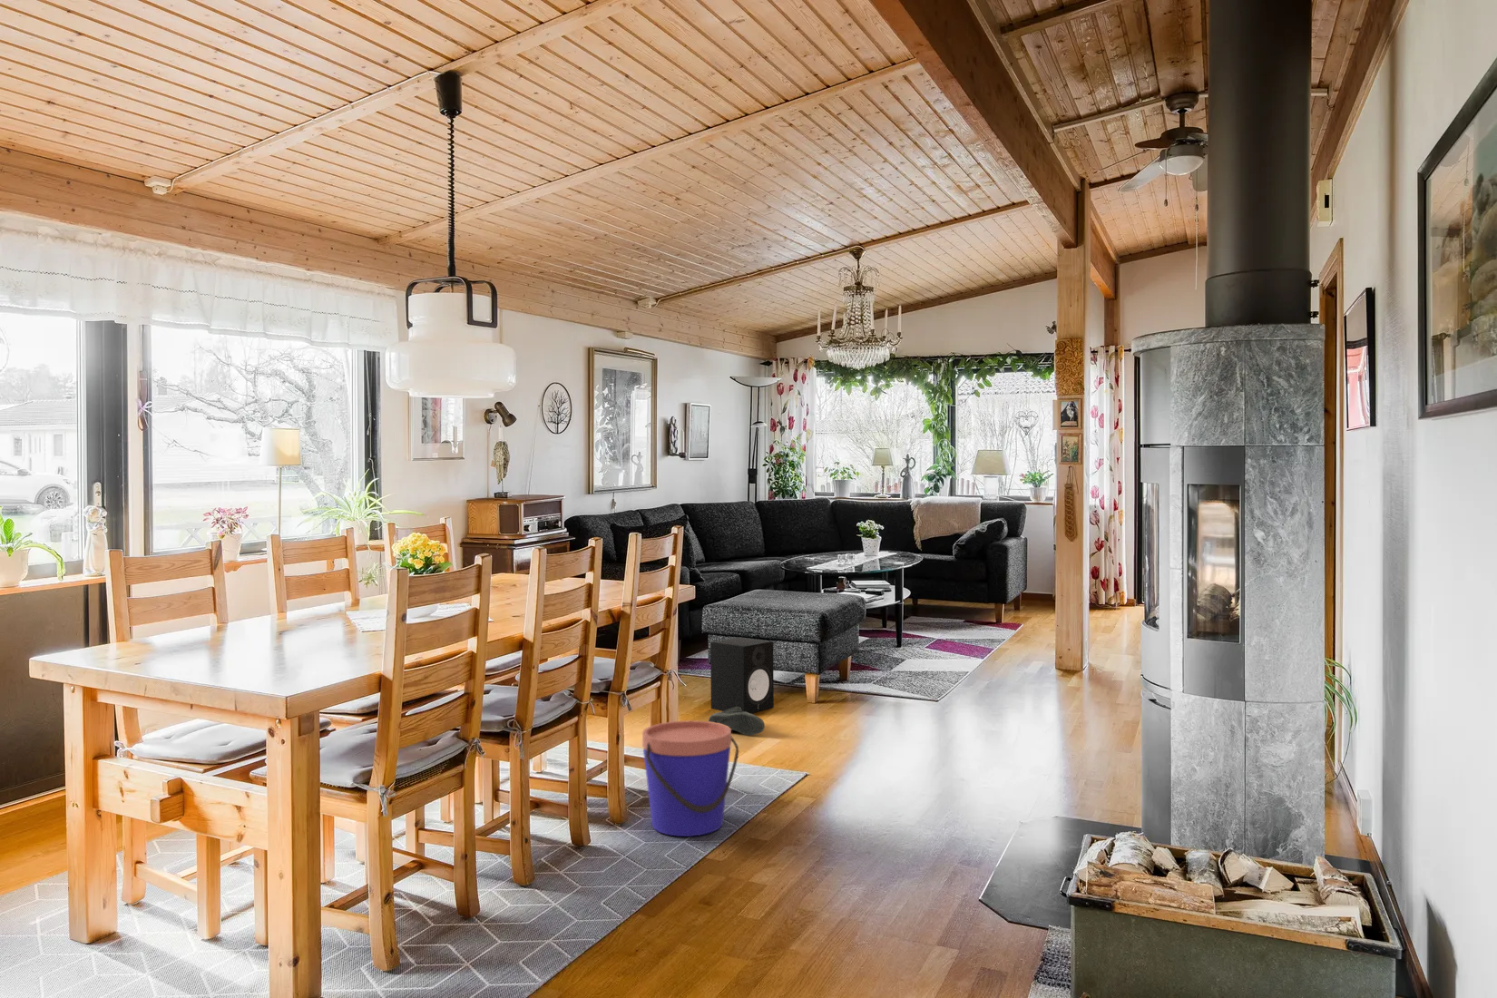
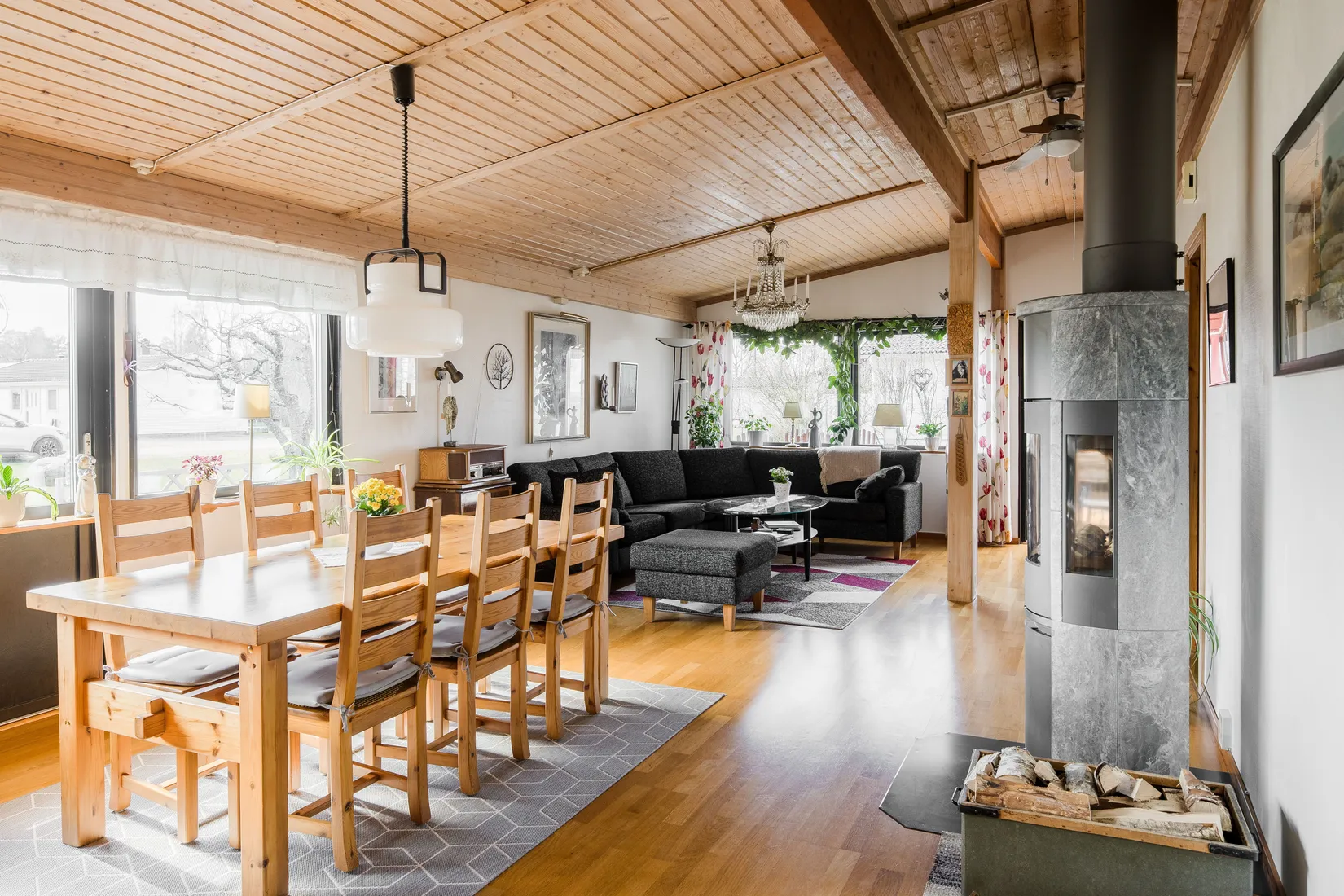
- speaker [710,637,775,714]
- sneaker [707,707,765,736]
- bucket [642,720,740,838]
